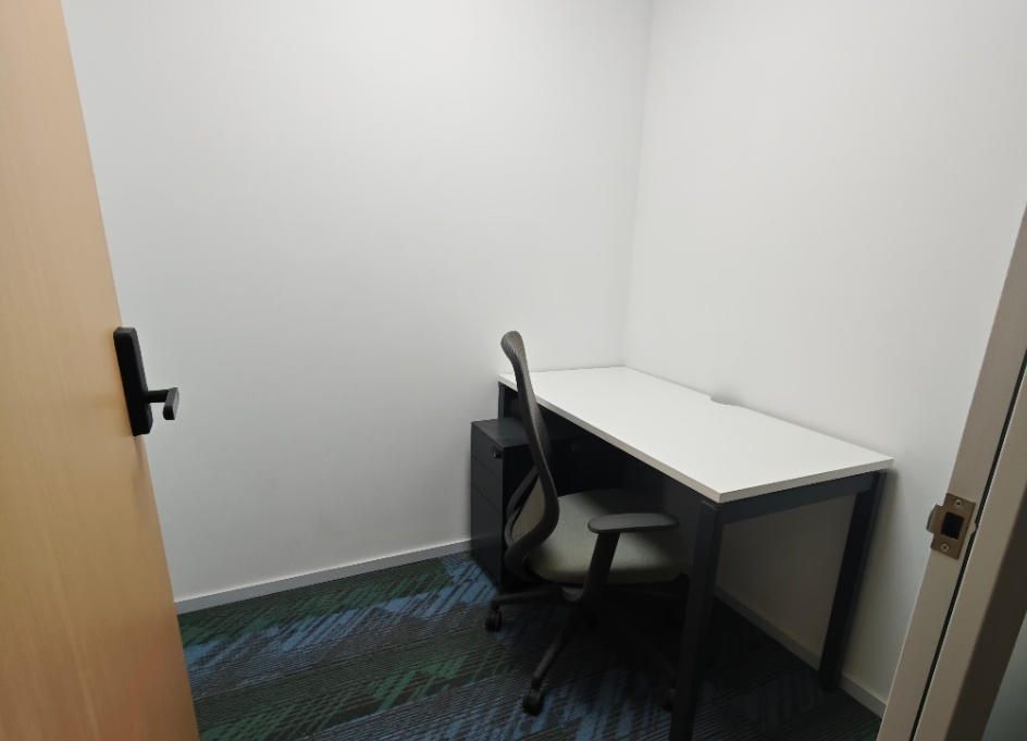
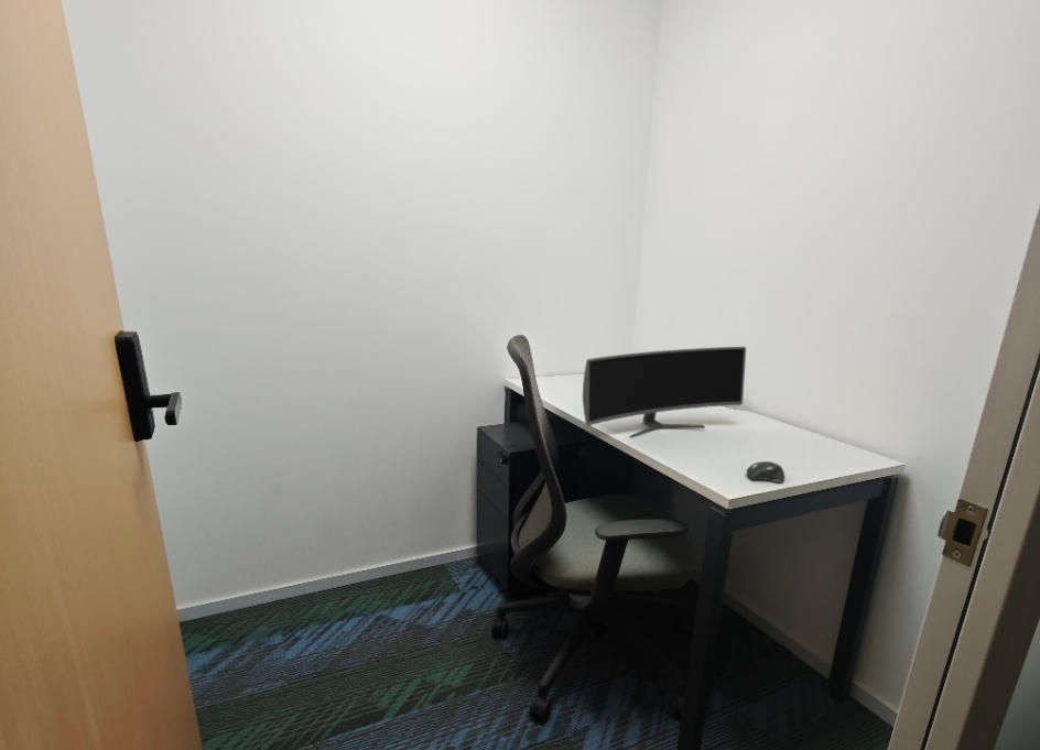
+ monitor [582,346,747,438]
+ computer mouse [746,460,787,485]
